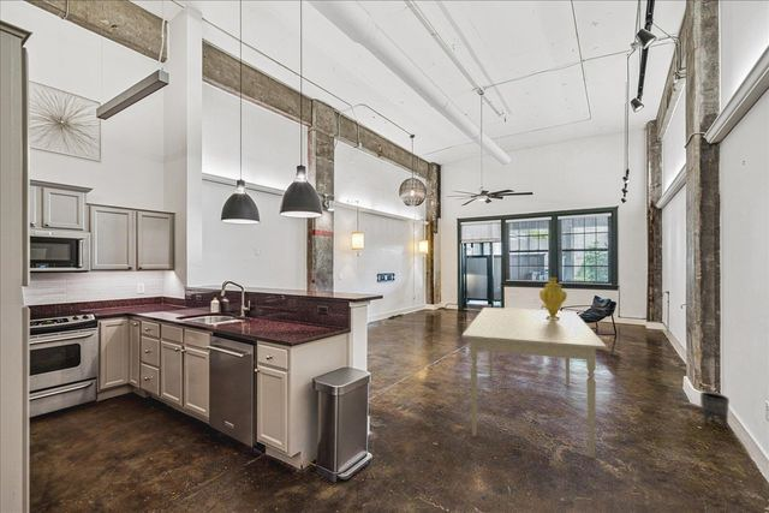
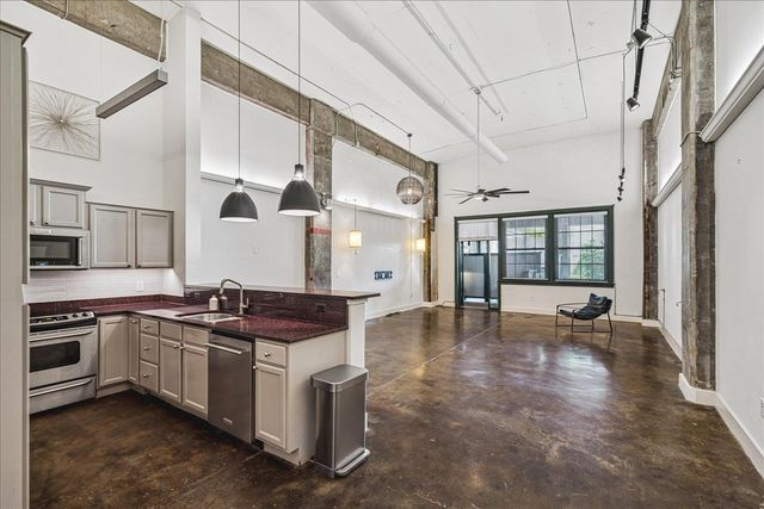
- decorative urn [538,276,568,321]
- planter [699,390,731,429]
- dining table [460,306,608,459]
